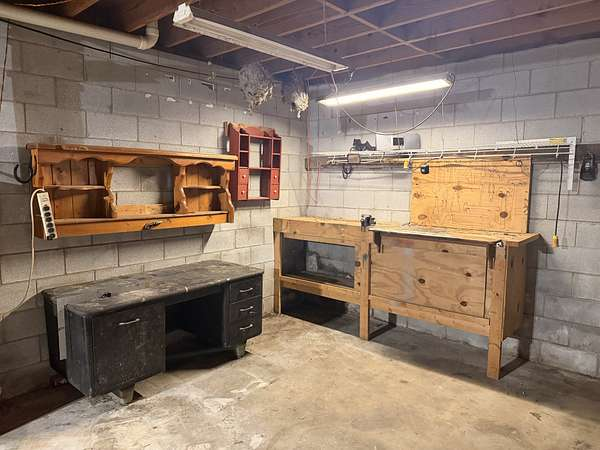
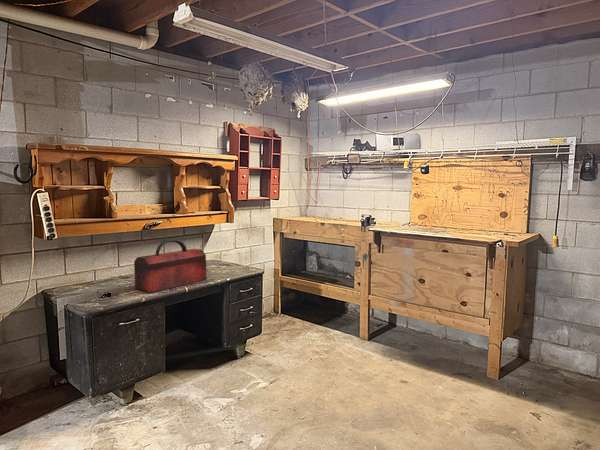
+ toolbox [133,237,208,294]
